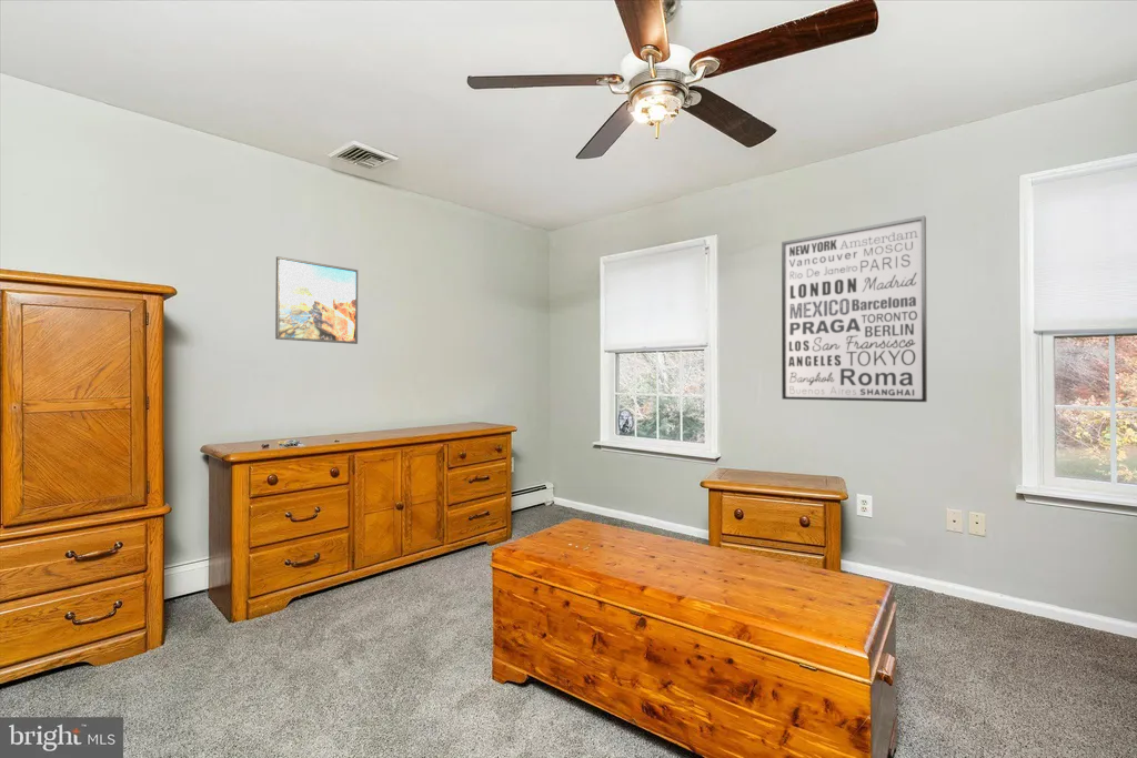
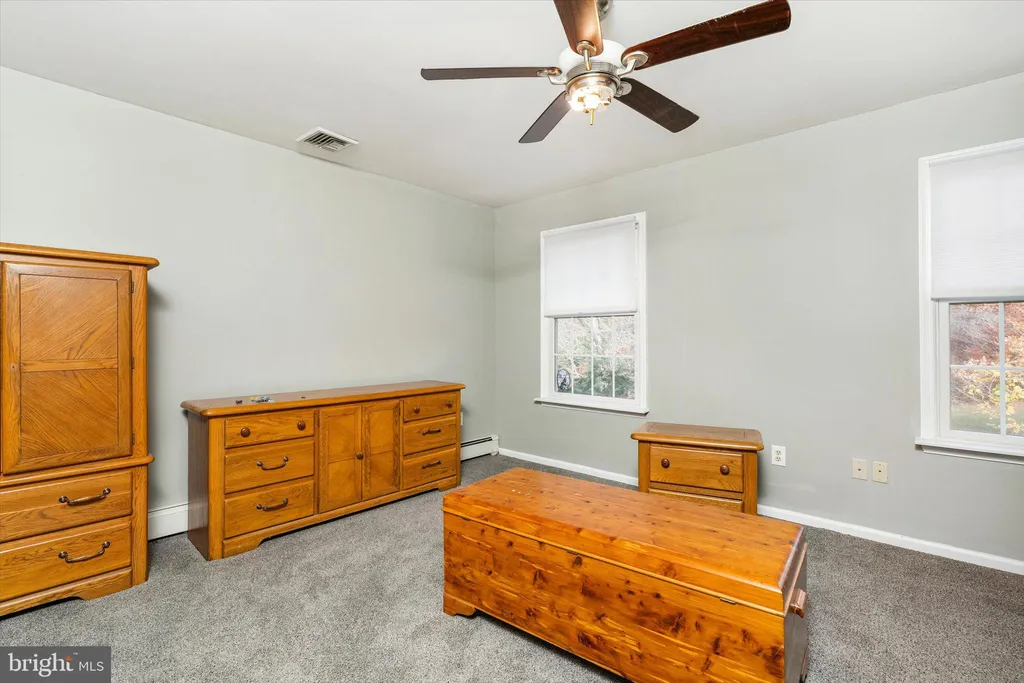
- wall art [781,215,928,403]
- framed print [274,255,359,345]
